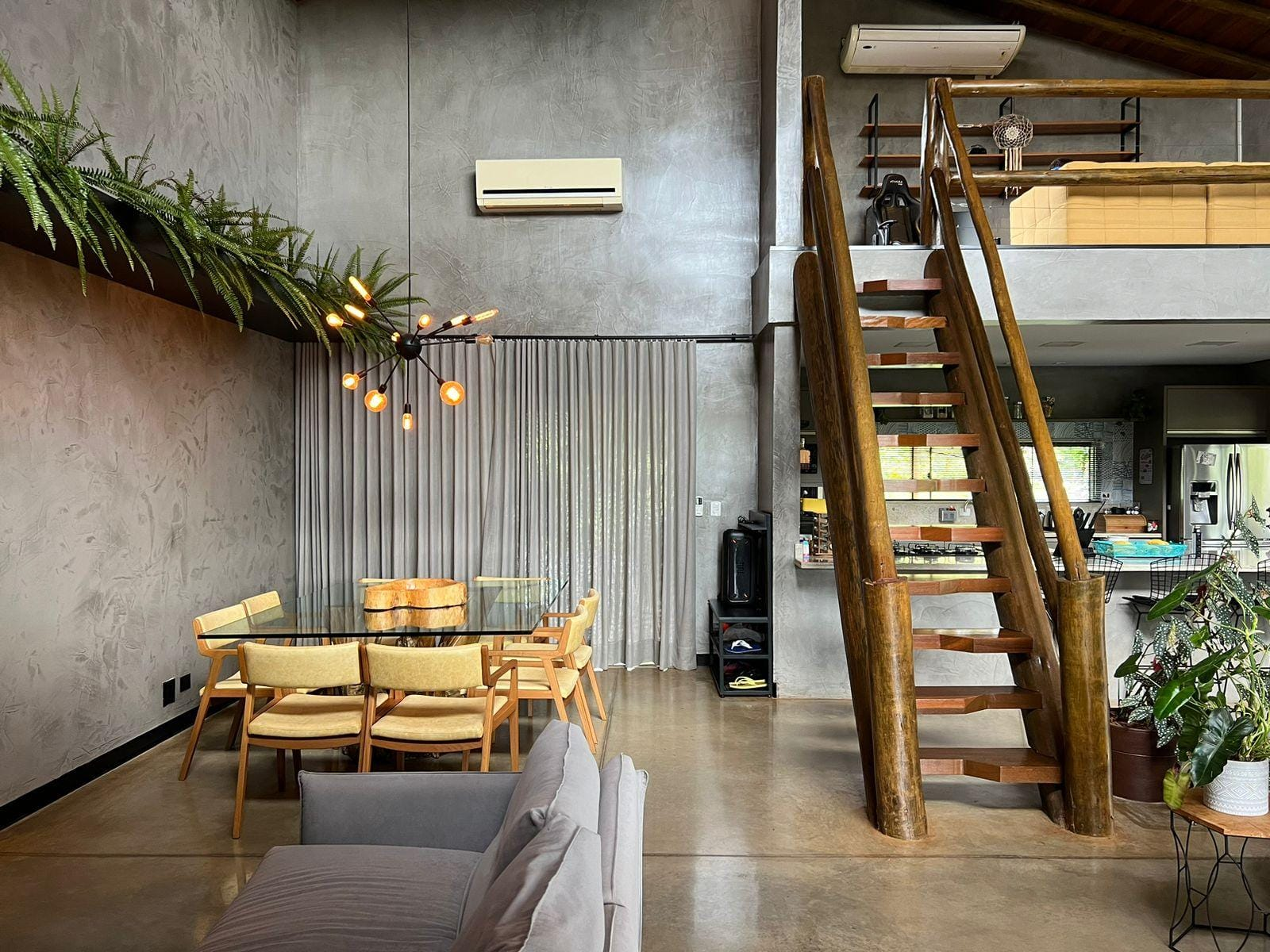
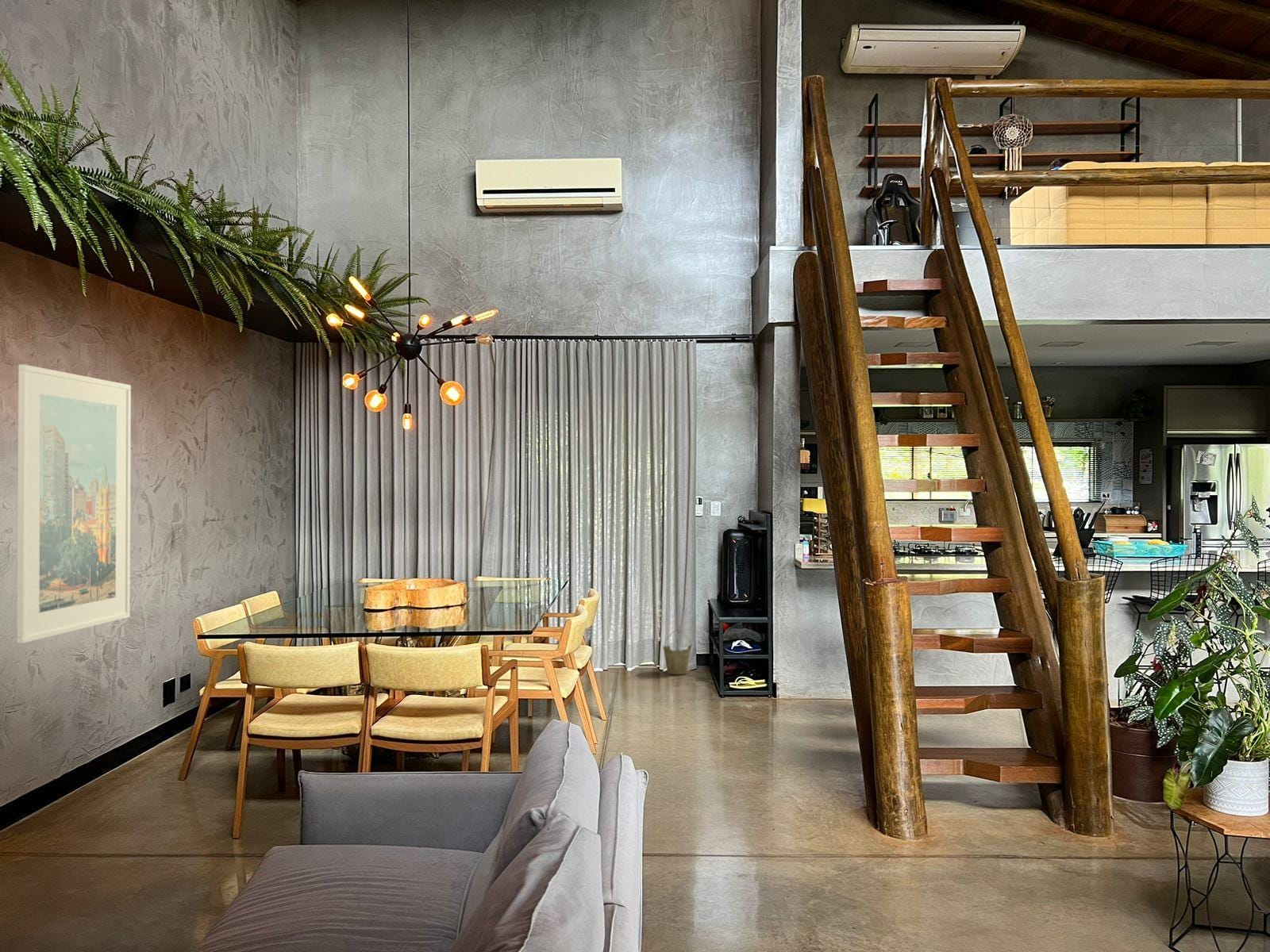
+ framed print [16,363,132,644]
+ bucket [662,629,692,675]
